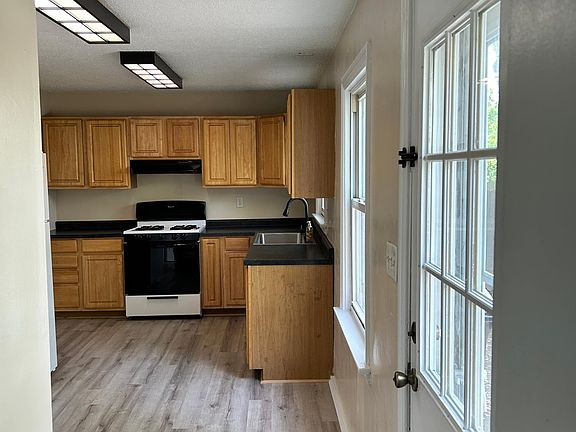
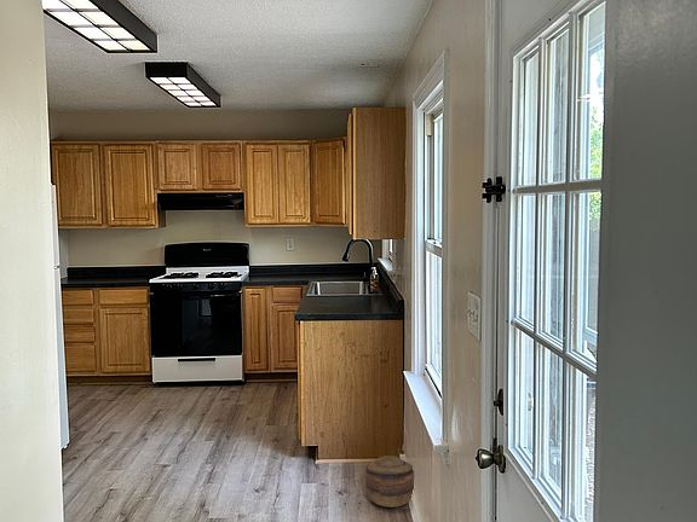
+ basket [364,454,415,509]
